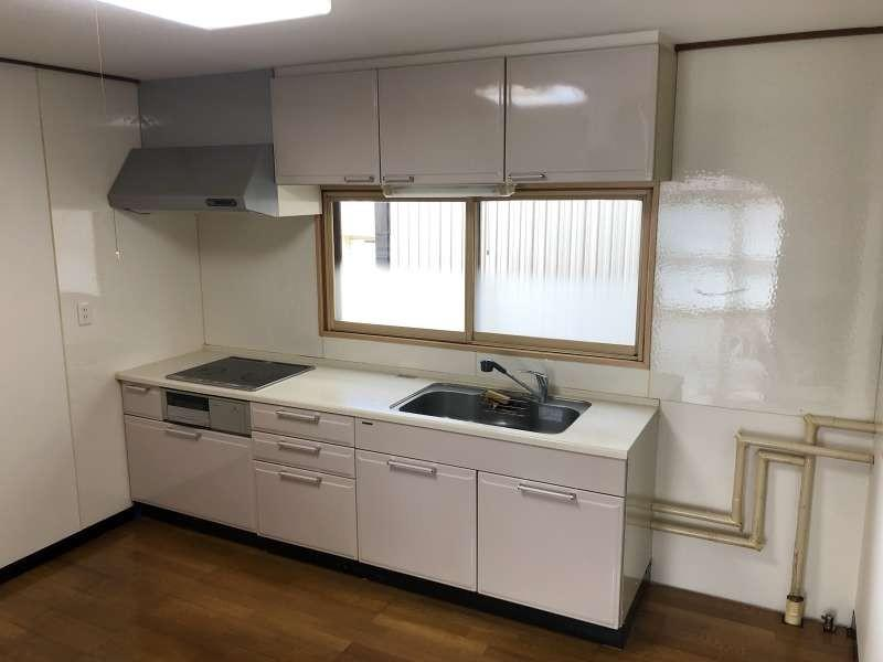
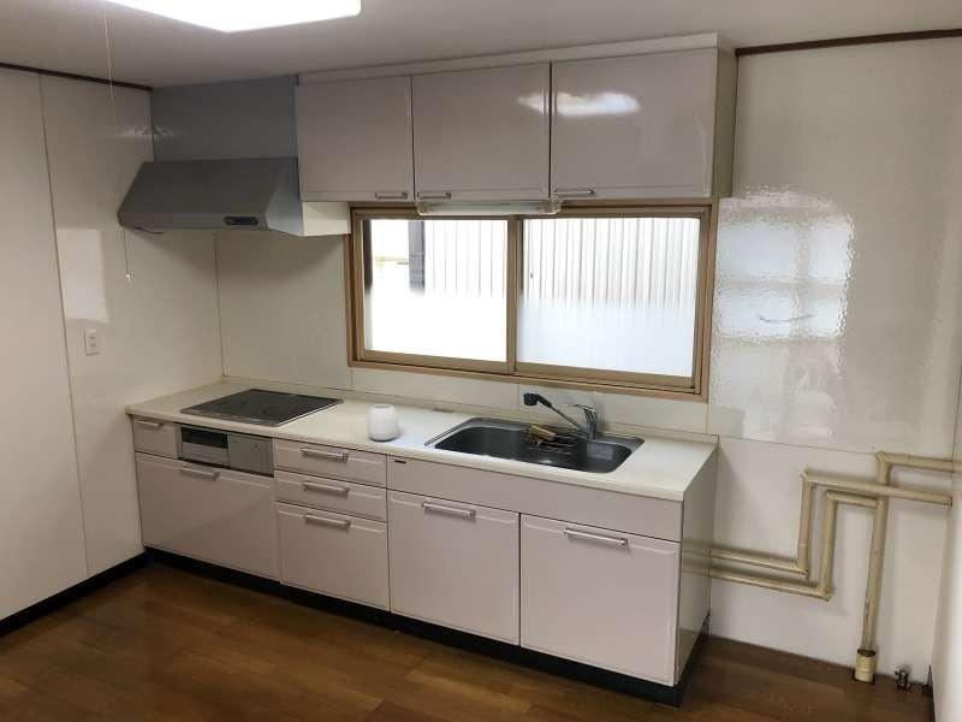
+ cup [366,403,399,442]
